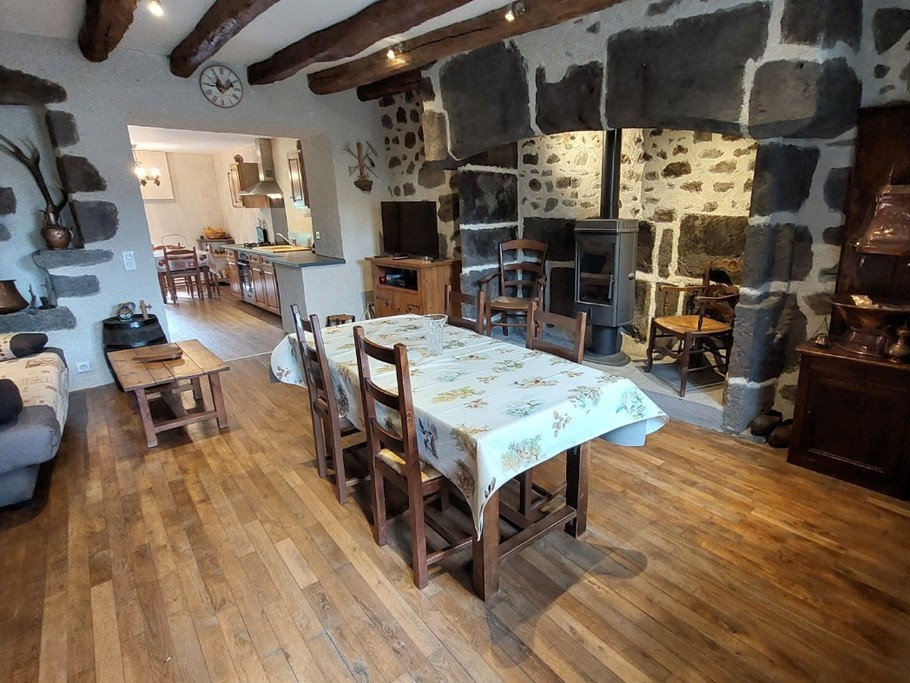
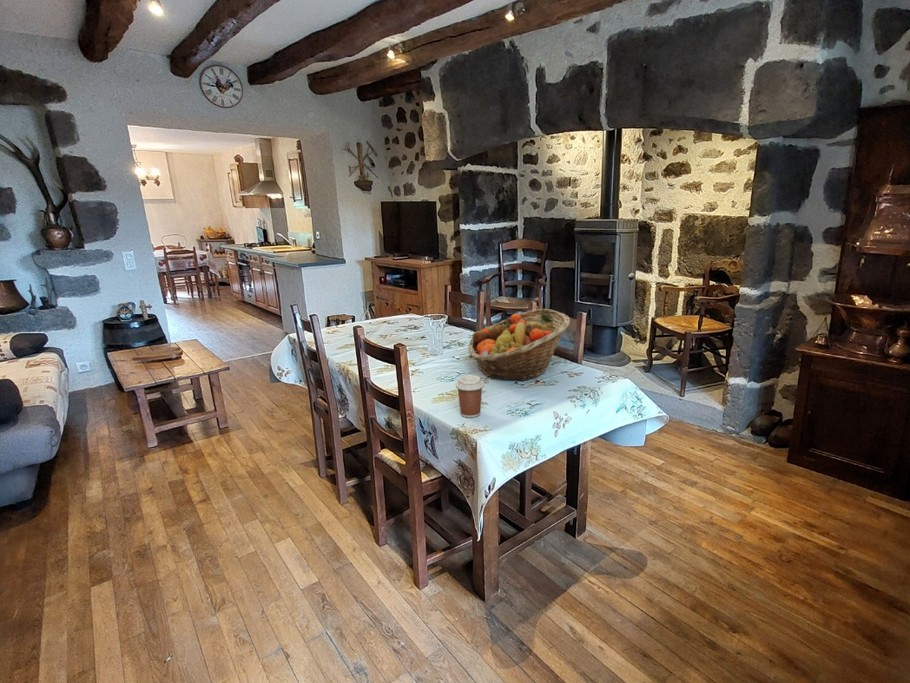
+ fruit basket [467,307,571,382]
+ coffee cup [454,374,485,419]
